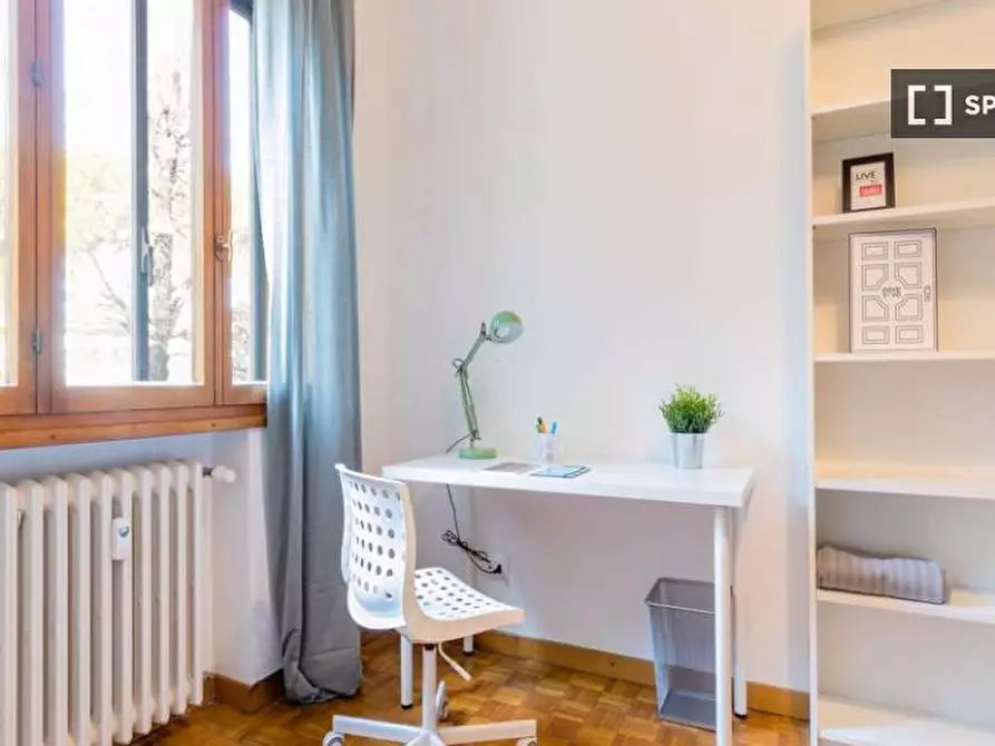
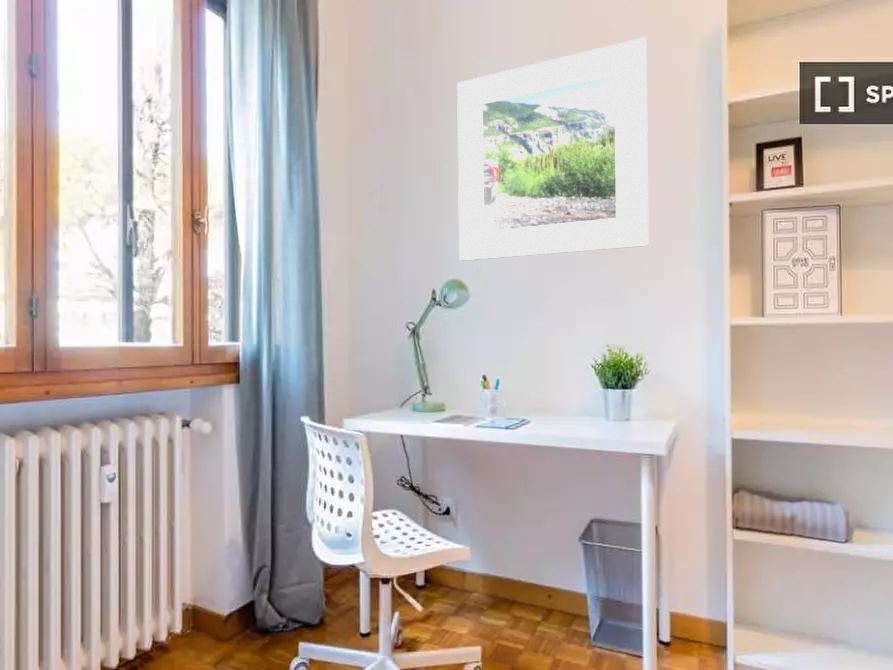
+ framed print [456,36,650,261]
